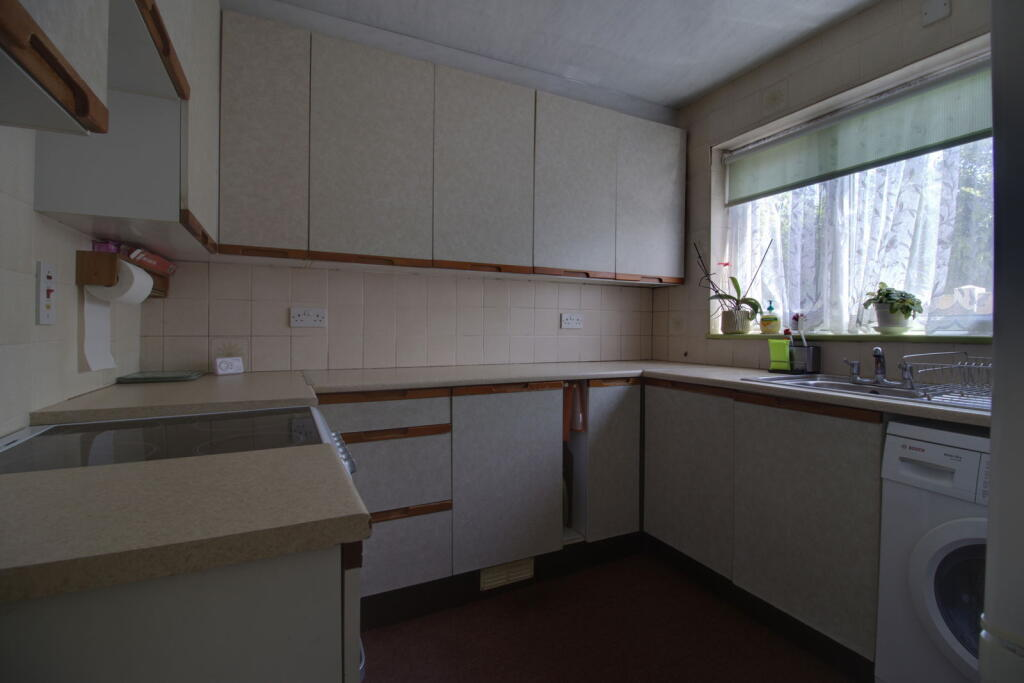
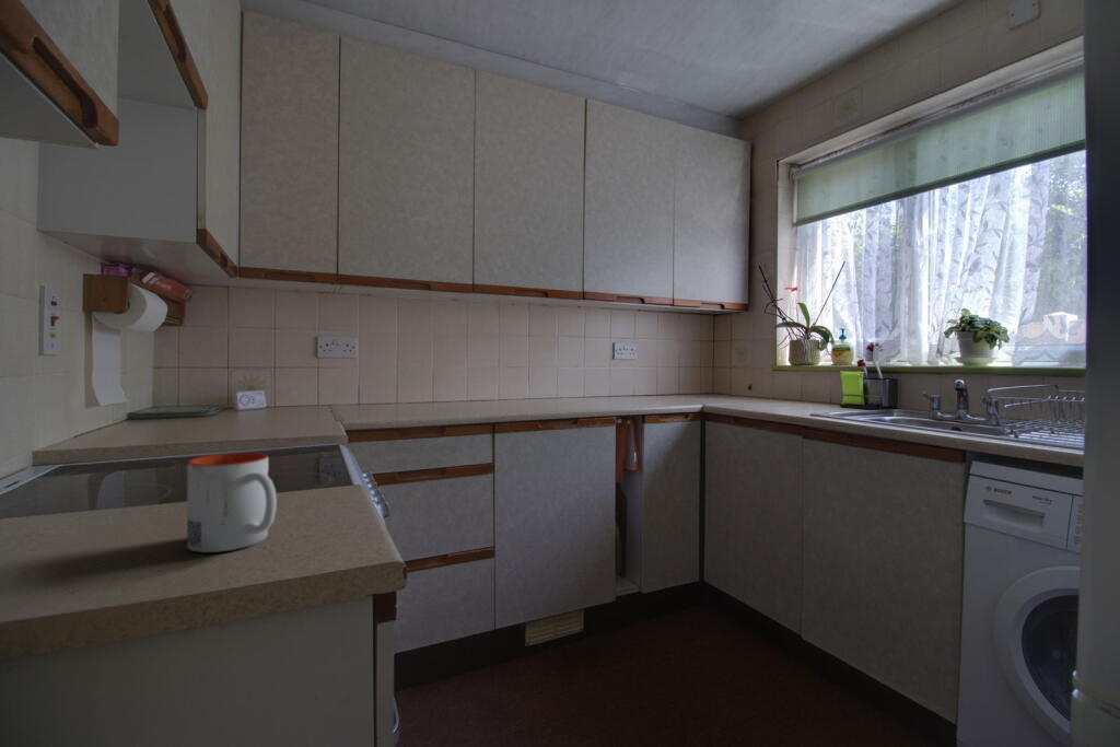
+ mug [186,452,278,553]
